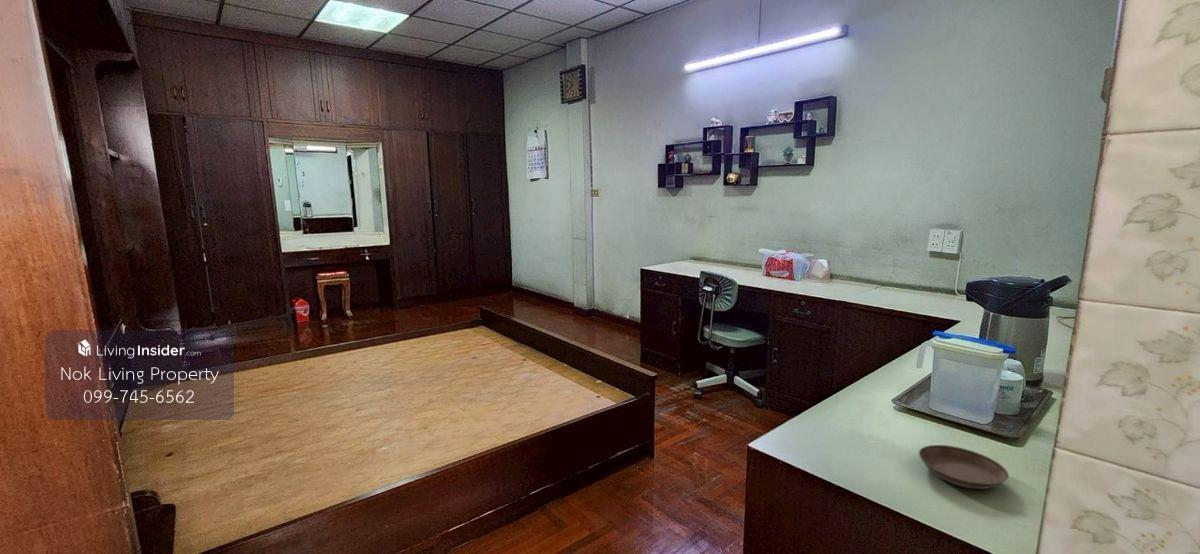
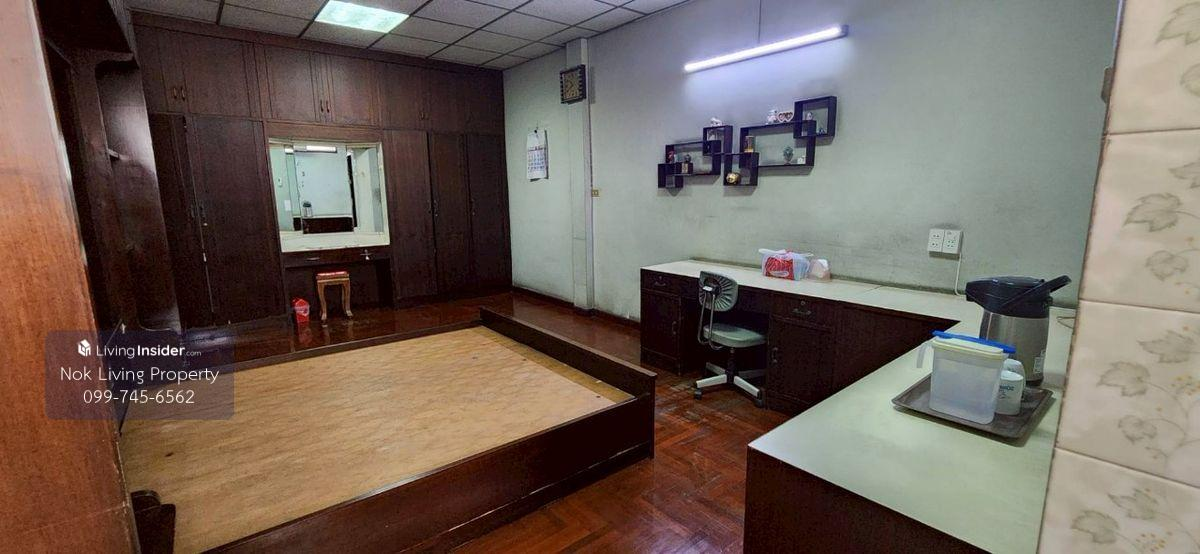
- saucer [918,444,1010,490]
